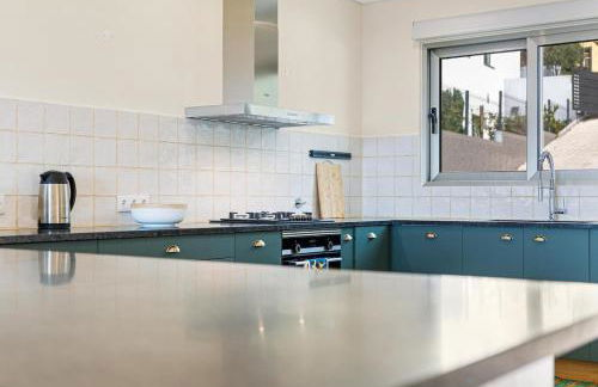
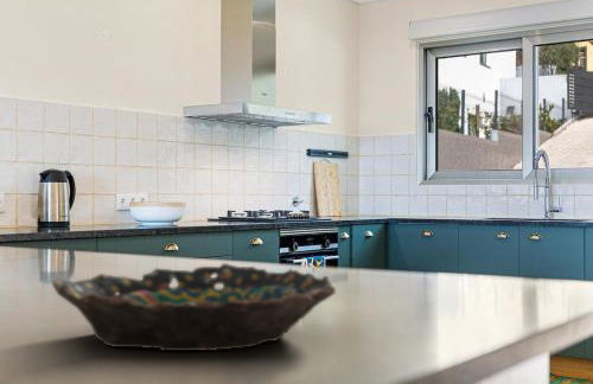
+ bowl [51,262,337,352]
